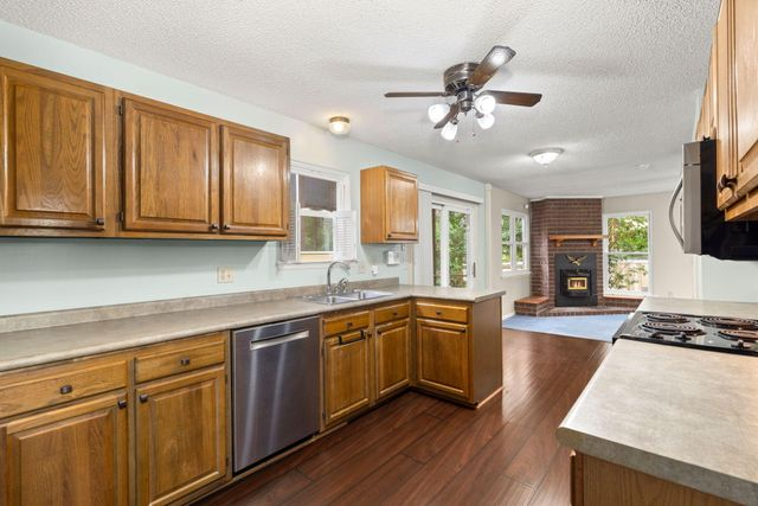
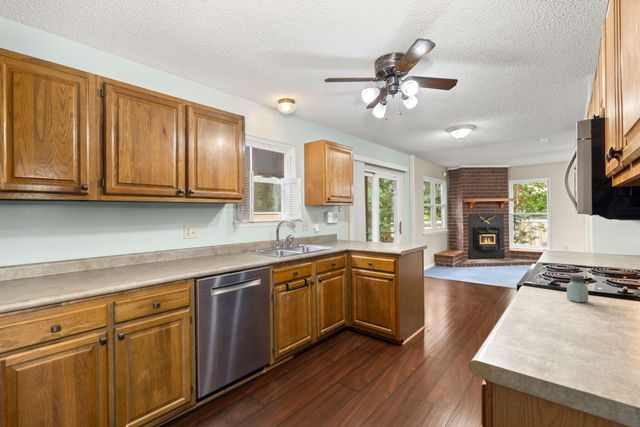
+ saltshaker [566,274,589,303]
